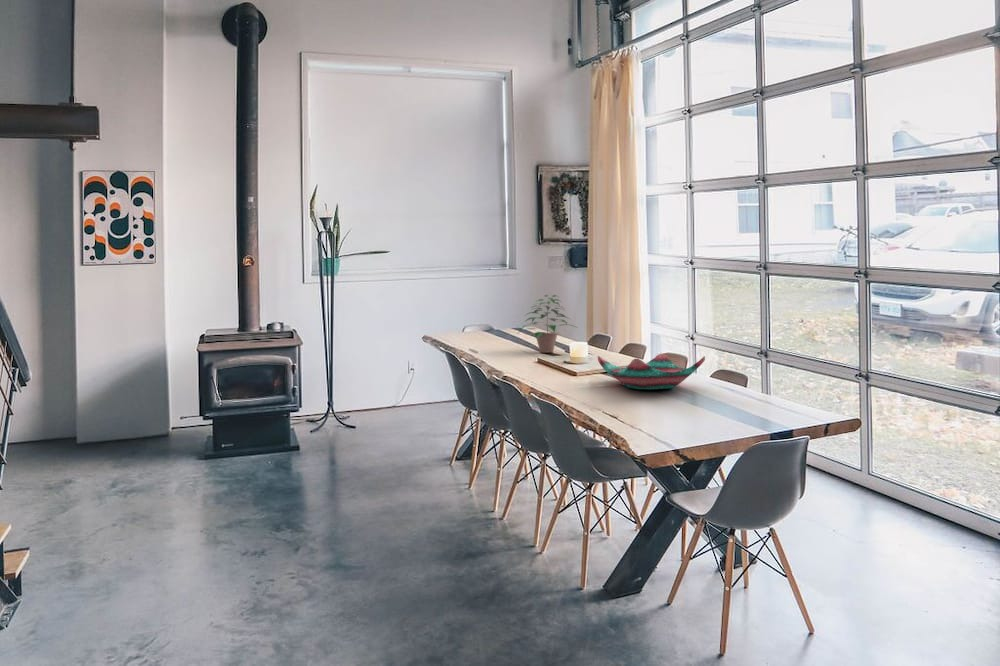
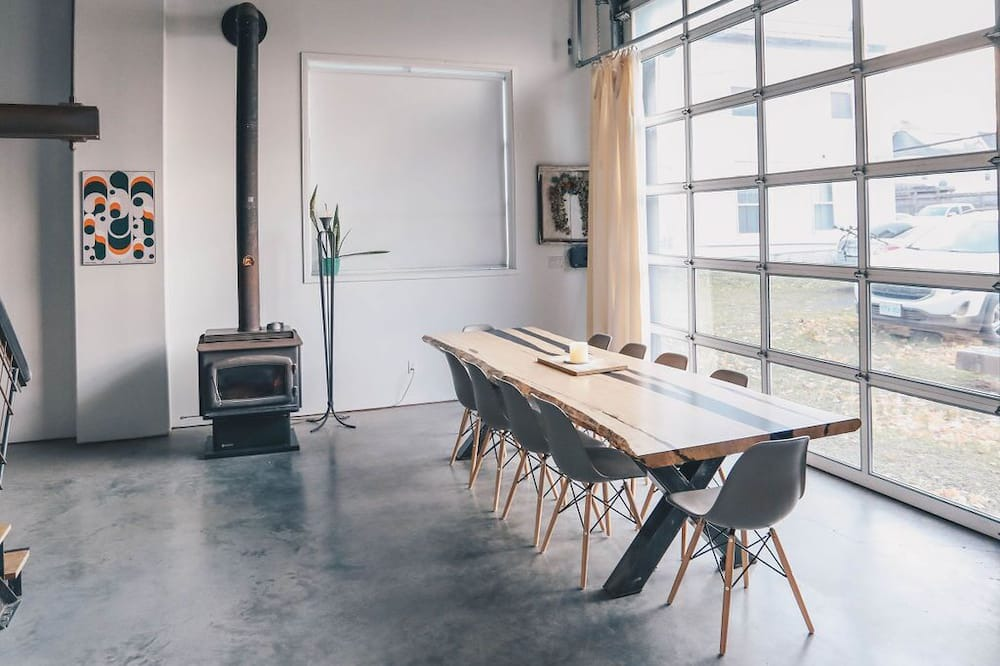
- potted plant [517,294,577,354]
- decorative bowl [597,353,706,390]
